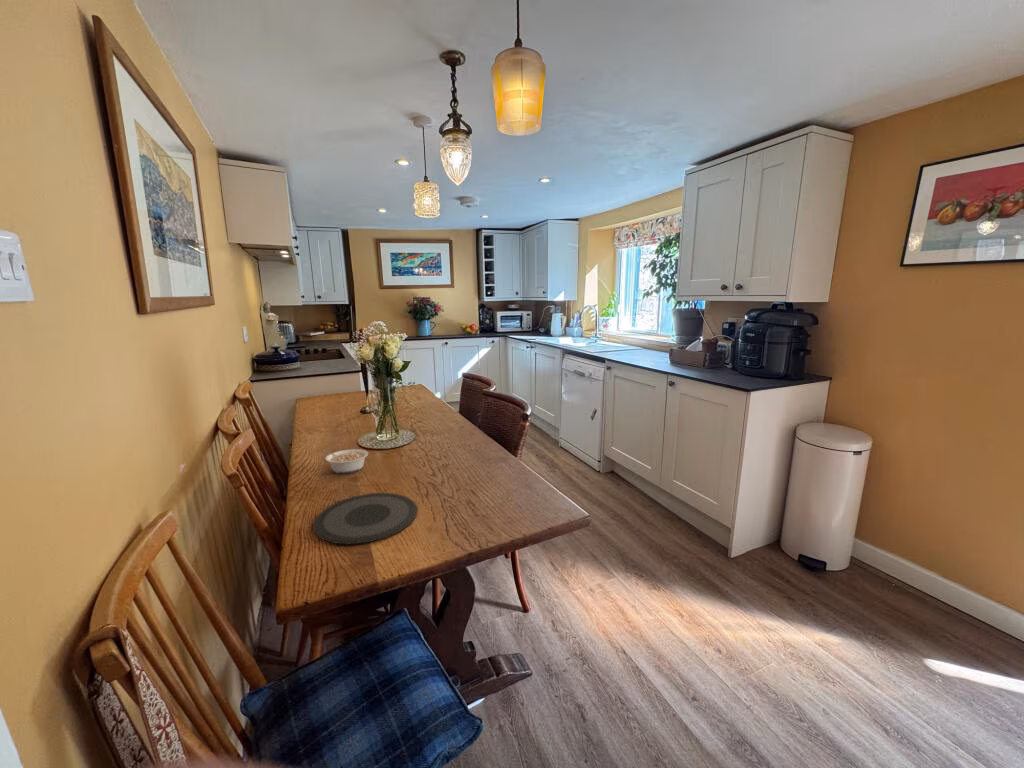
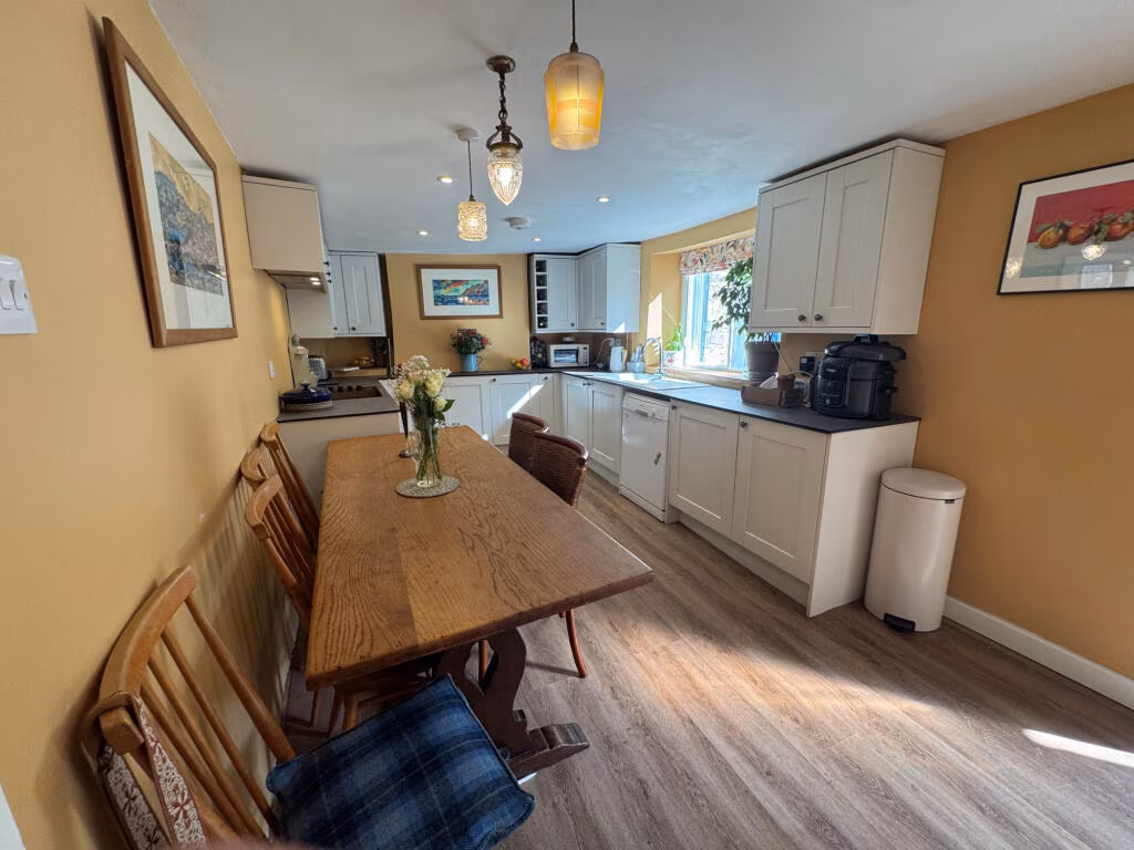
- plate [312,492,419,546]
- legume [322,448,369,474]
